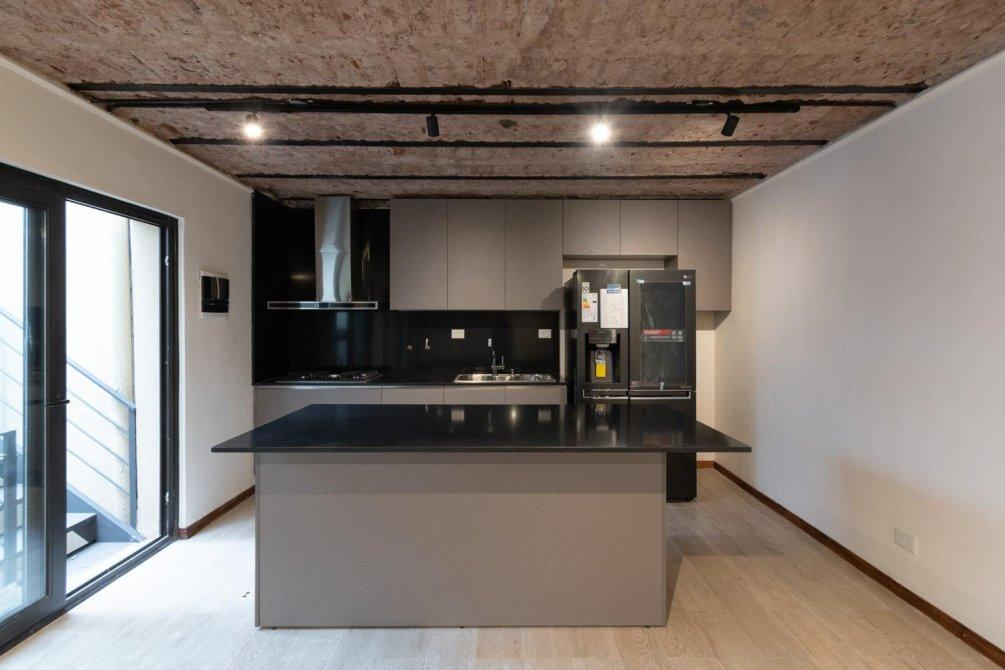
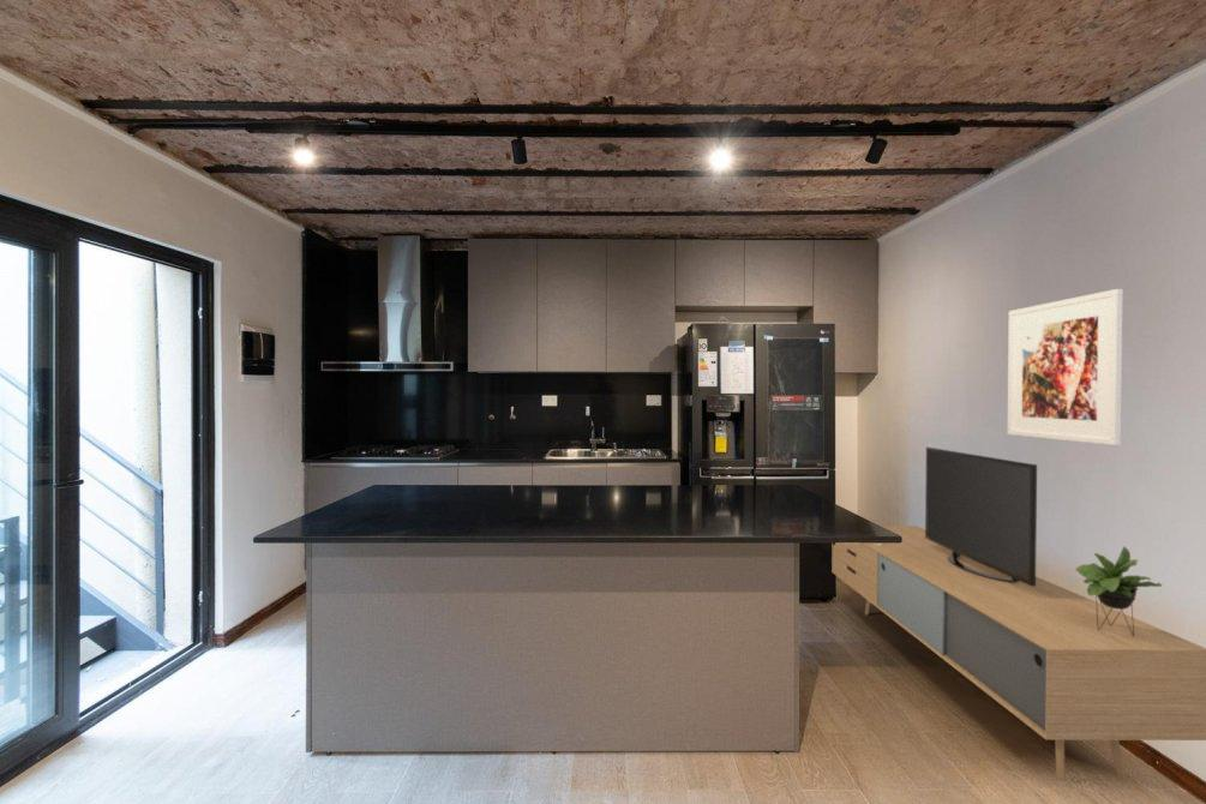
+ media console [830,446,1206,781]
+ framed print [1007,288,1124,446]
